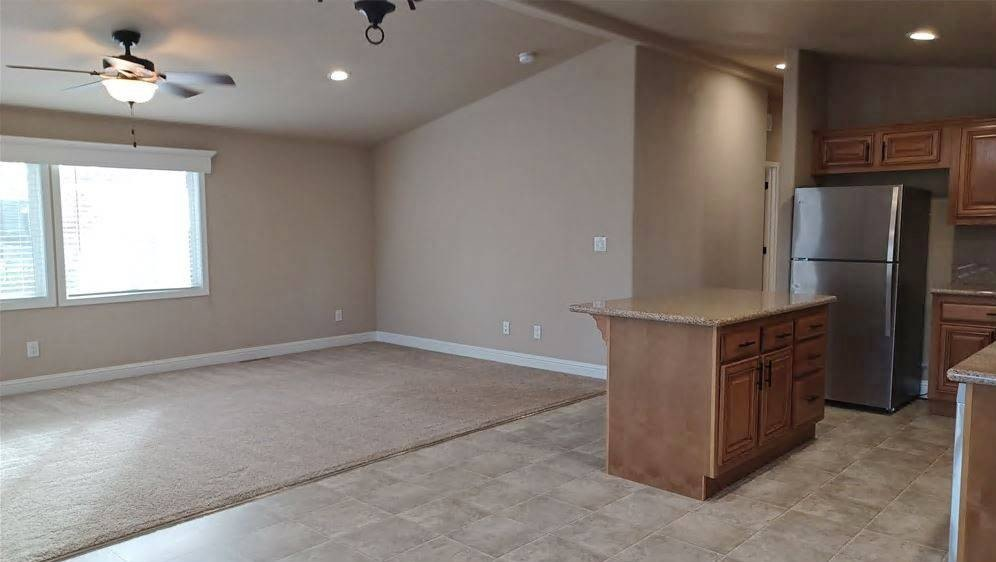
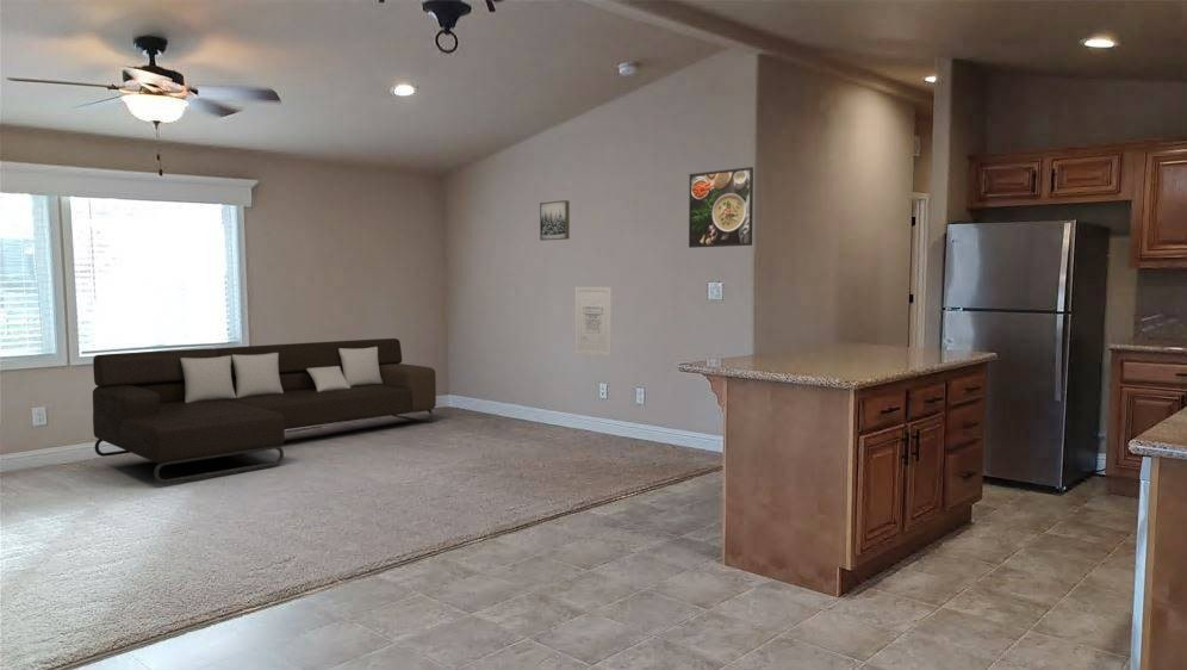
+ sofa [92,337,437,485]
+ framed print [688,166,754,249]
+ wall art [574,286,613,358]
+ wall art [539,199,571,242]
